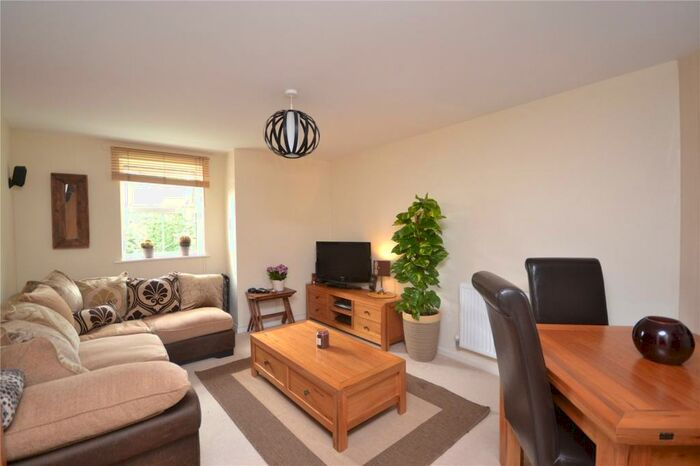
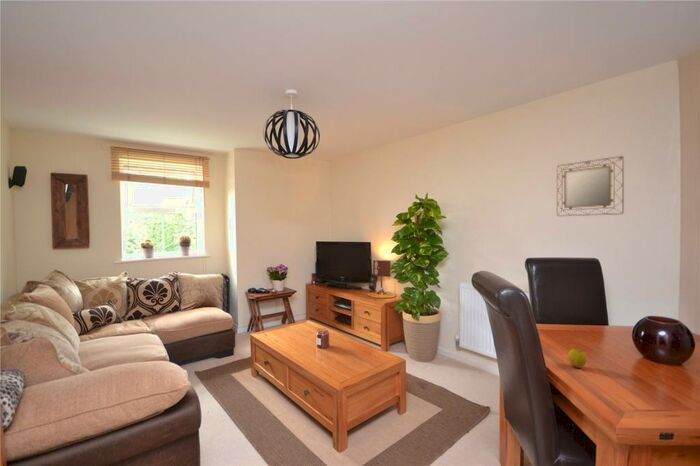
+ apple [567,348,588,369]
+ home mirror [556,155,625,217]
